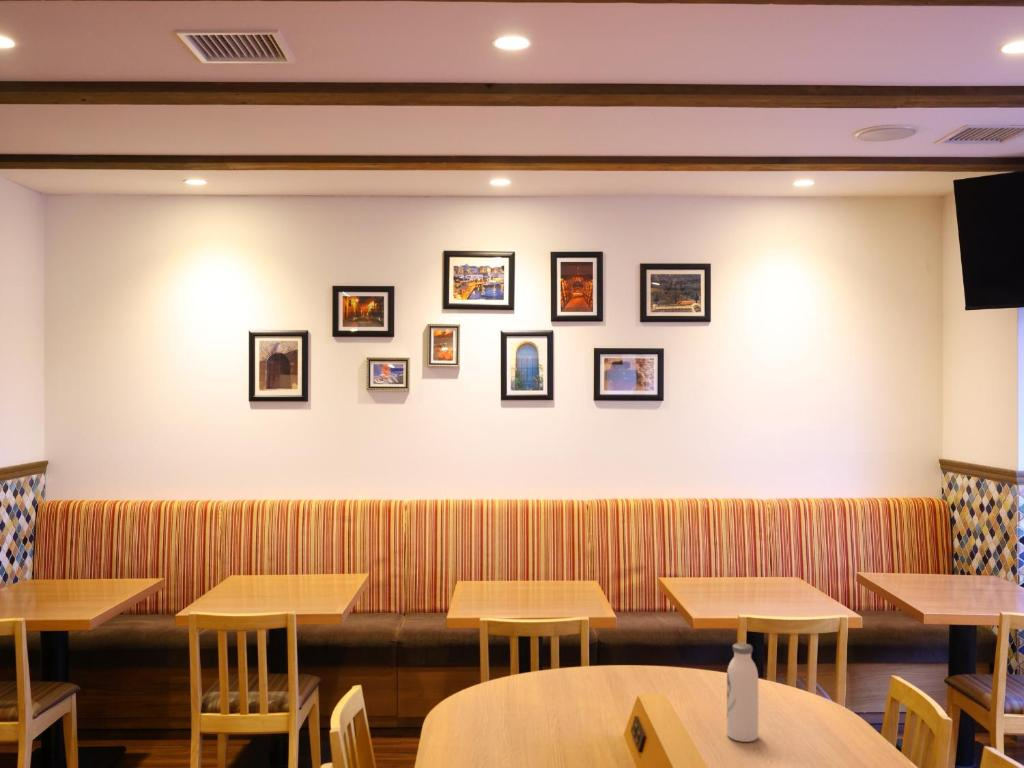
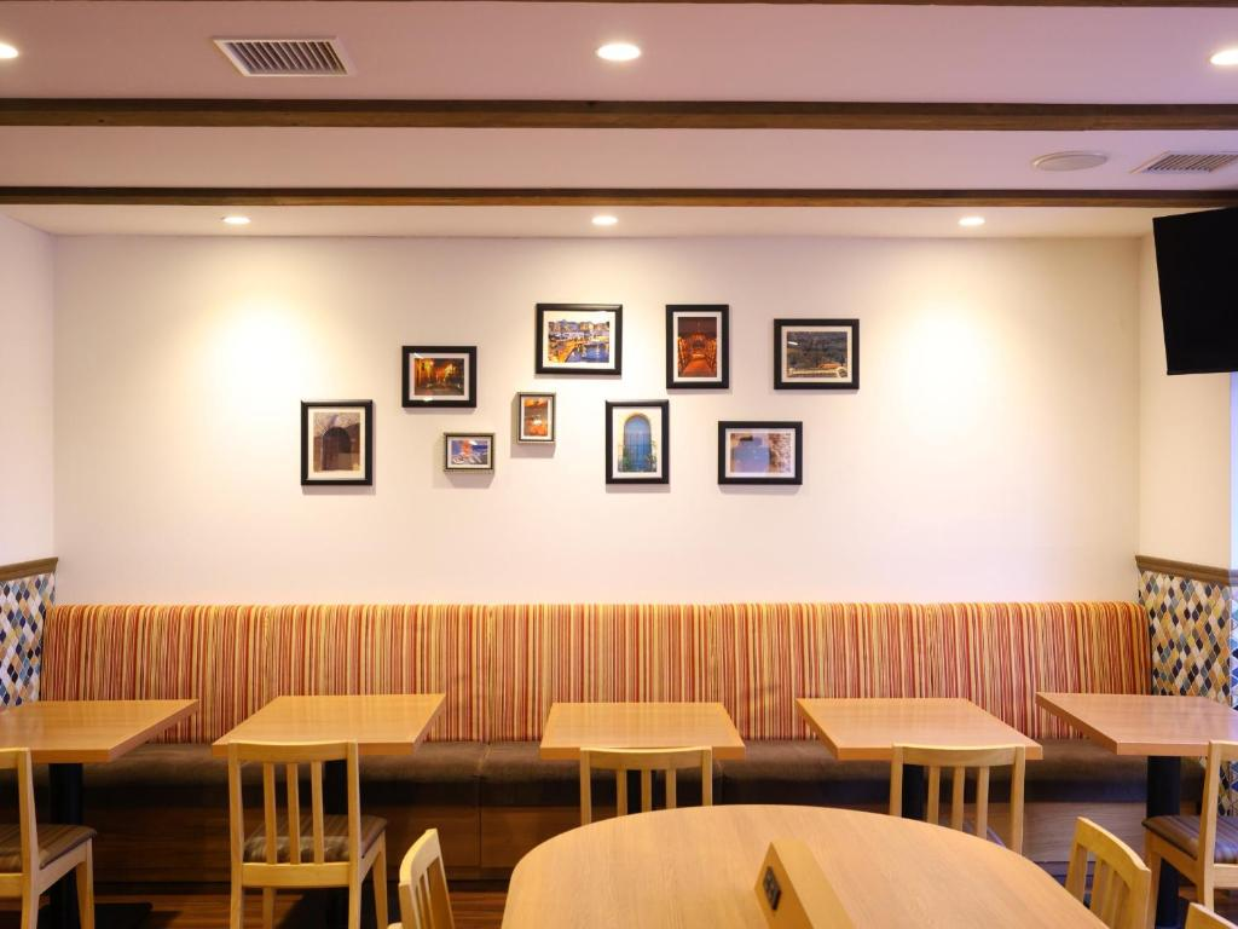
- water bottle [726,642,759,743]
